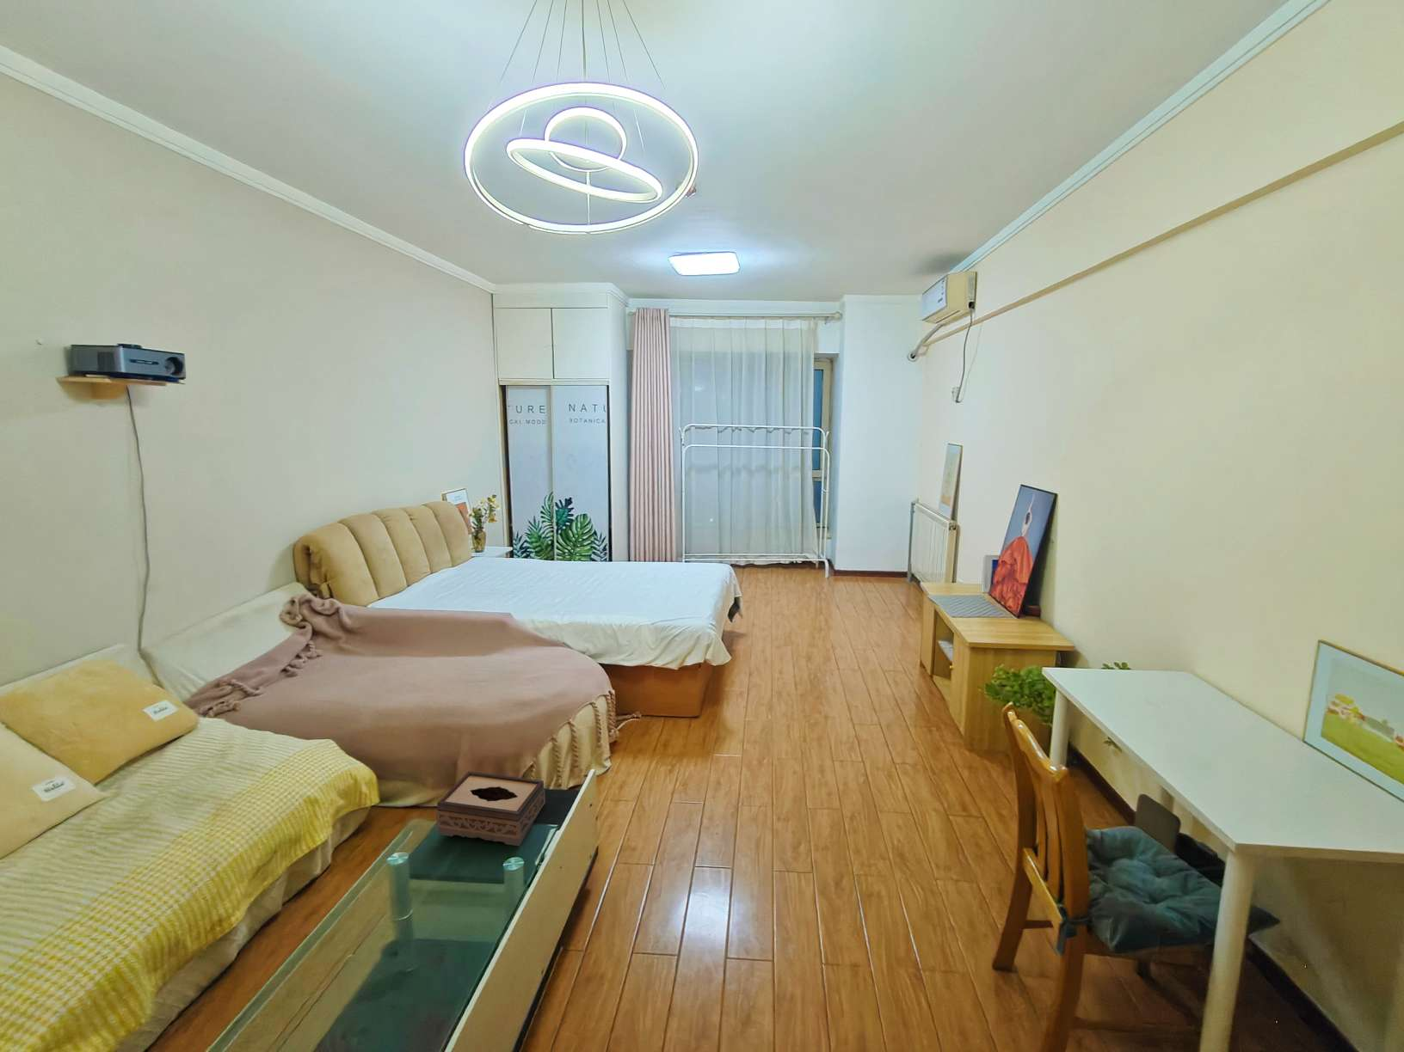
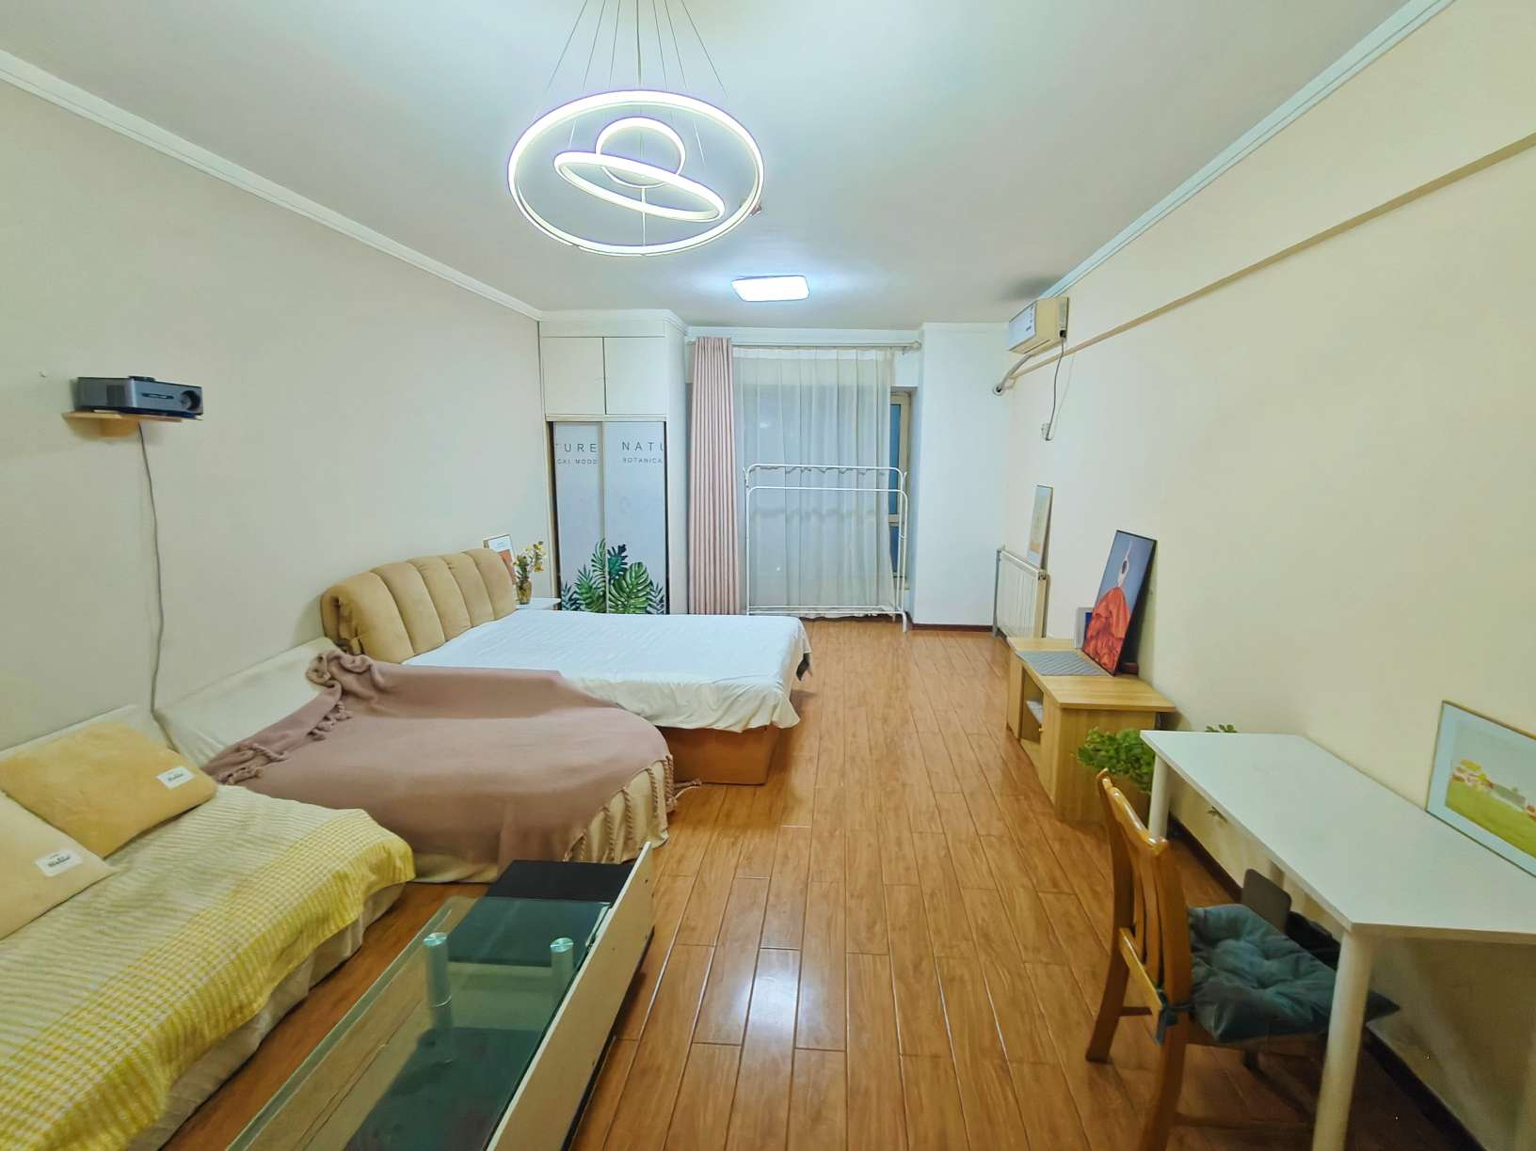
- tissue box [436,771,546,846]
